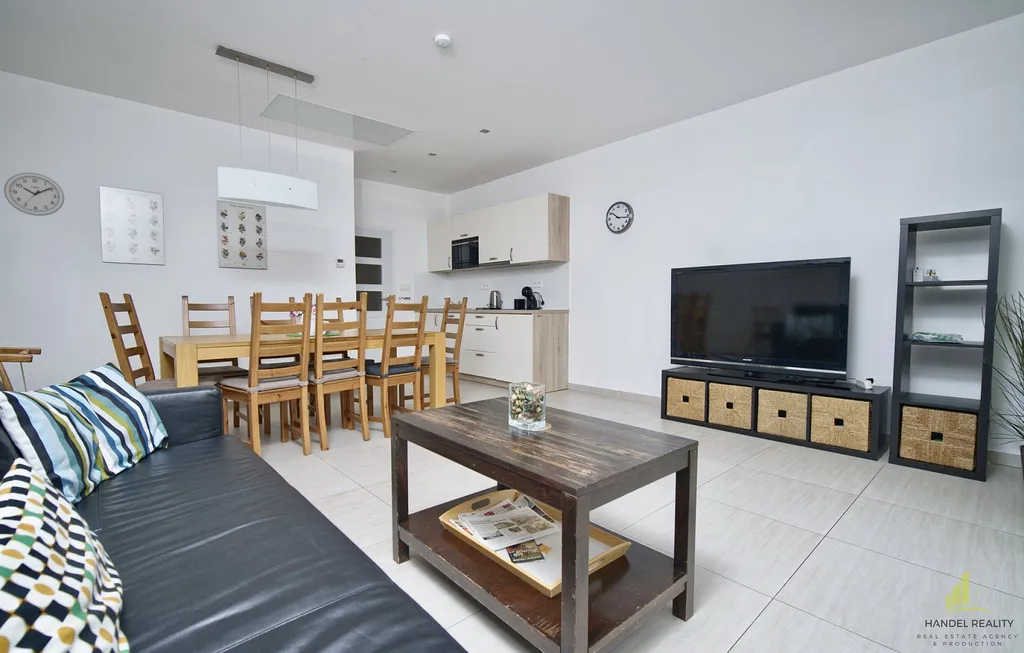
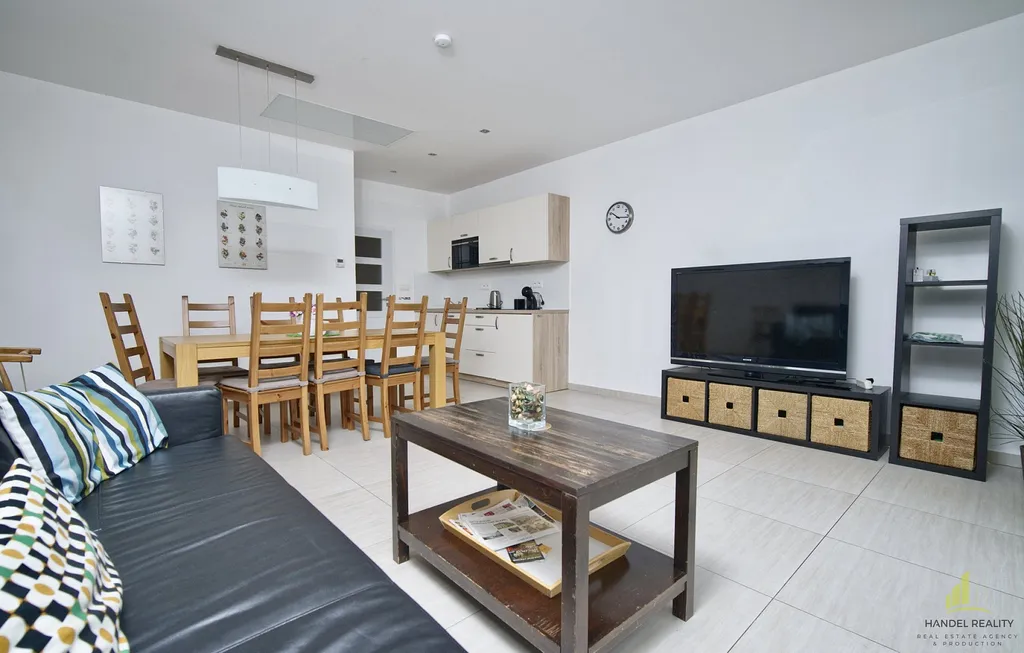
- wall clock [3,172,65,217]
